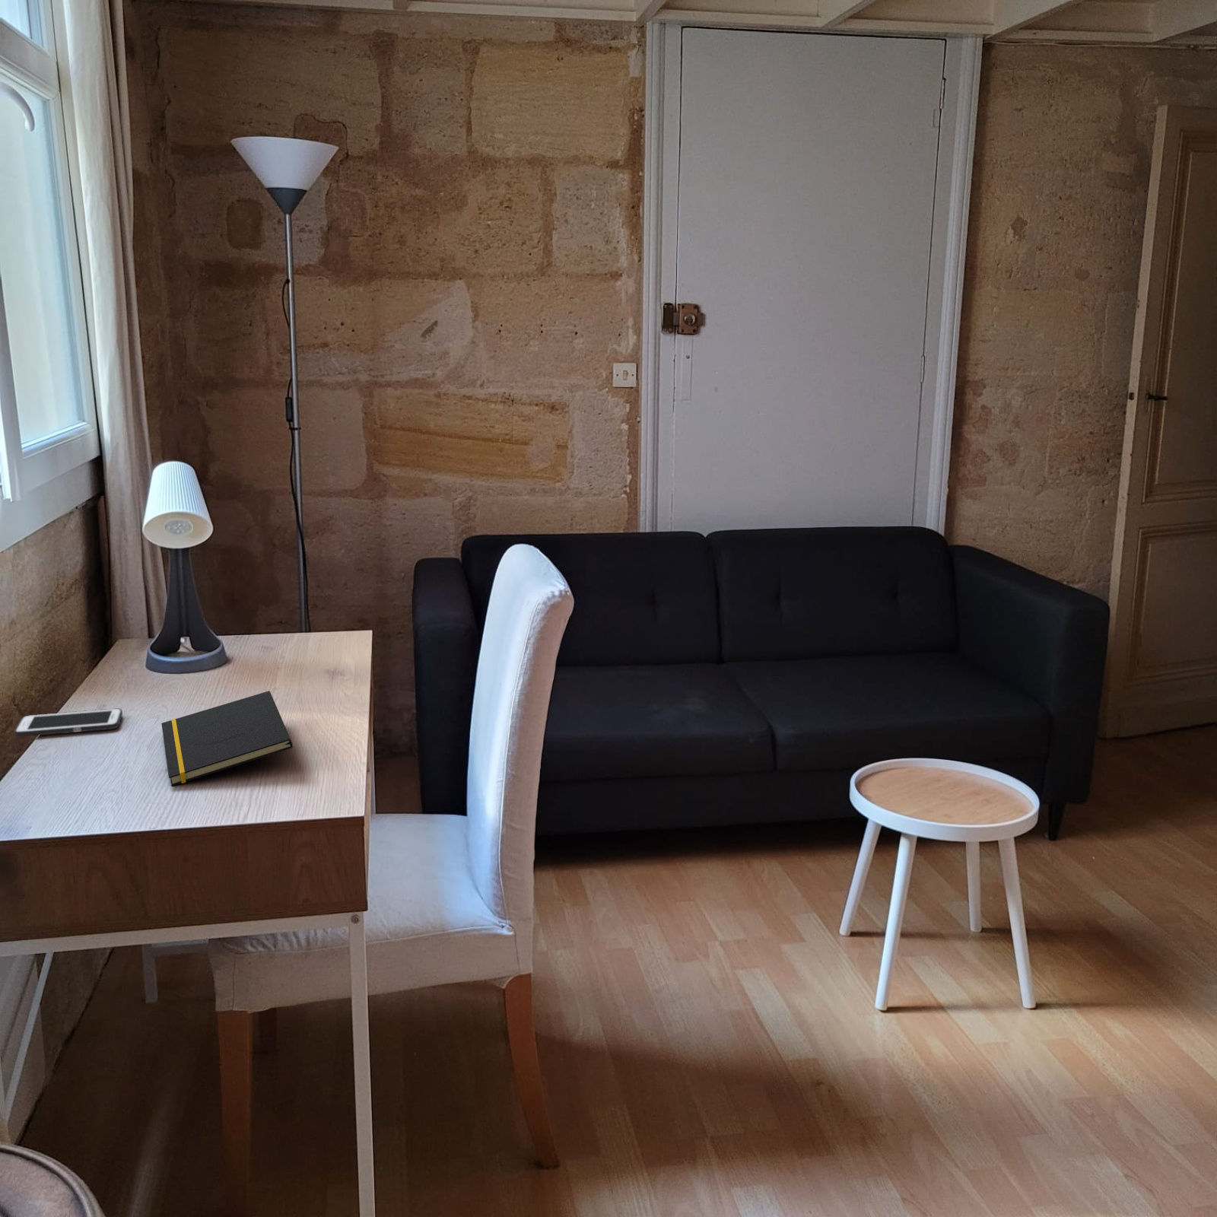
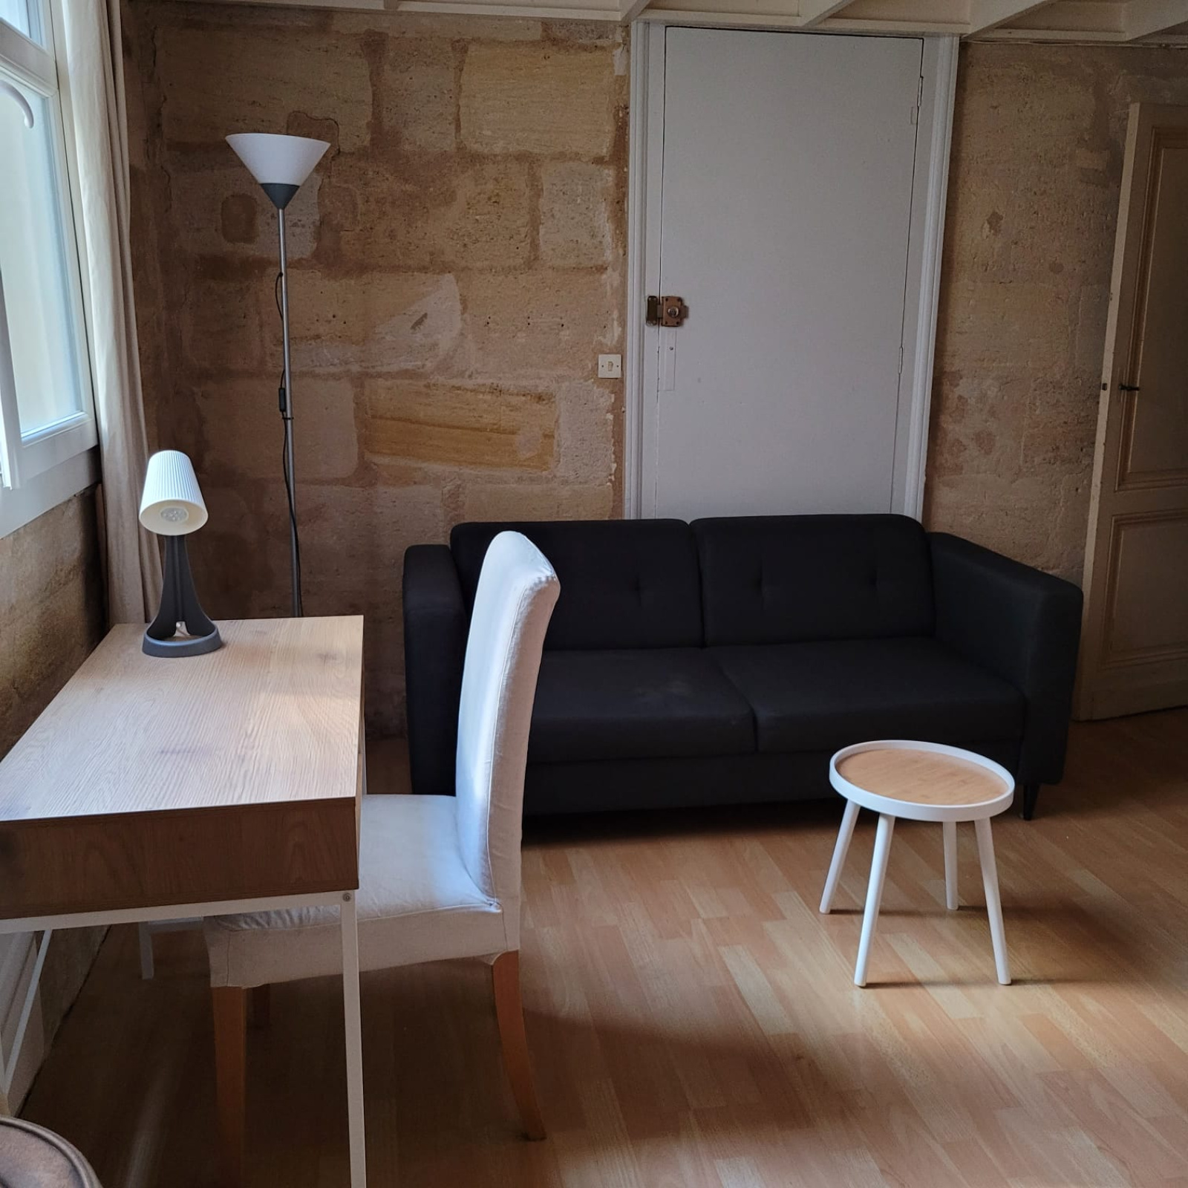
- cell phone [13,708,124,737]
- notepad [160,690,293,787]
